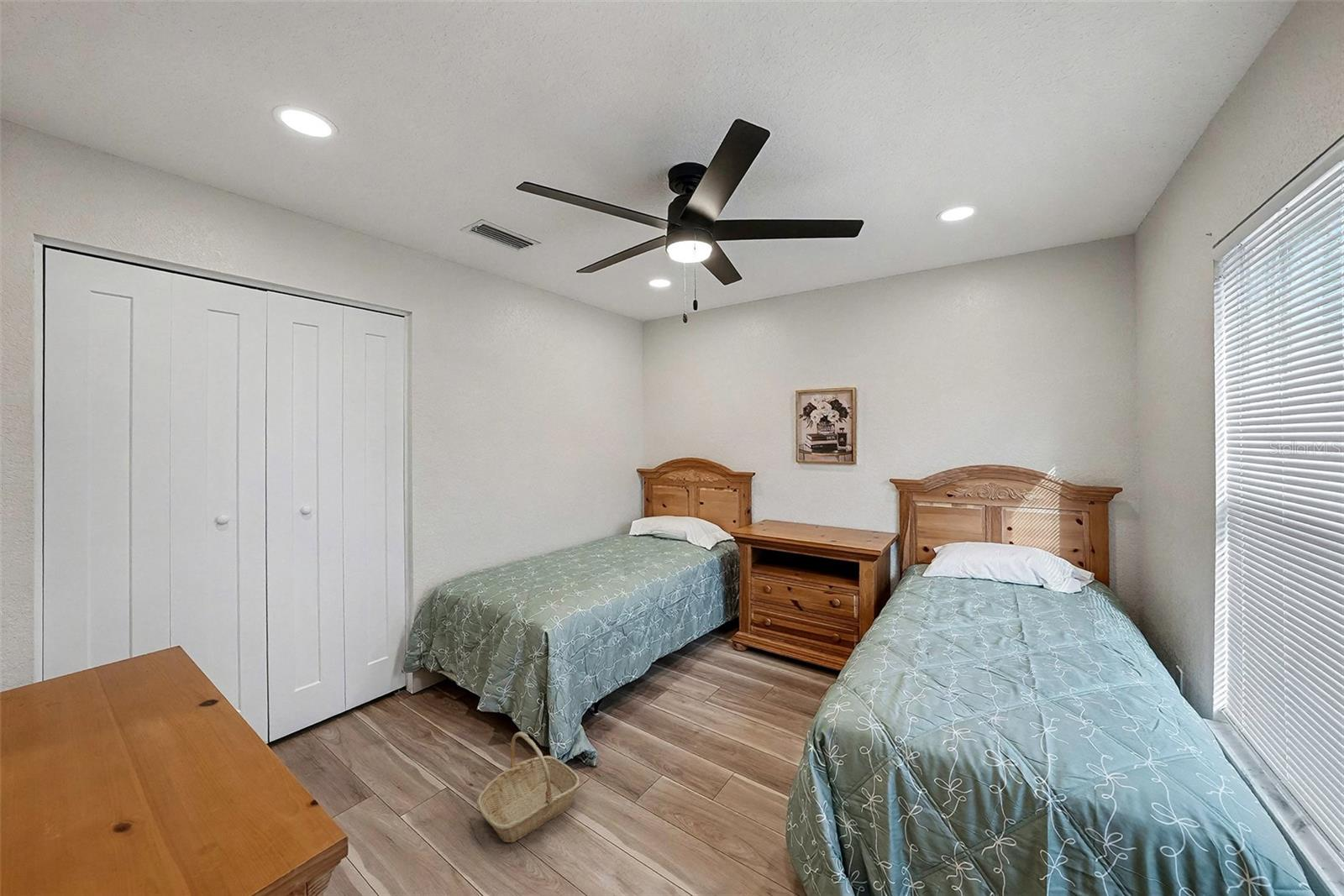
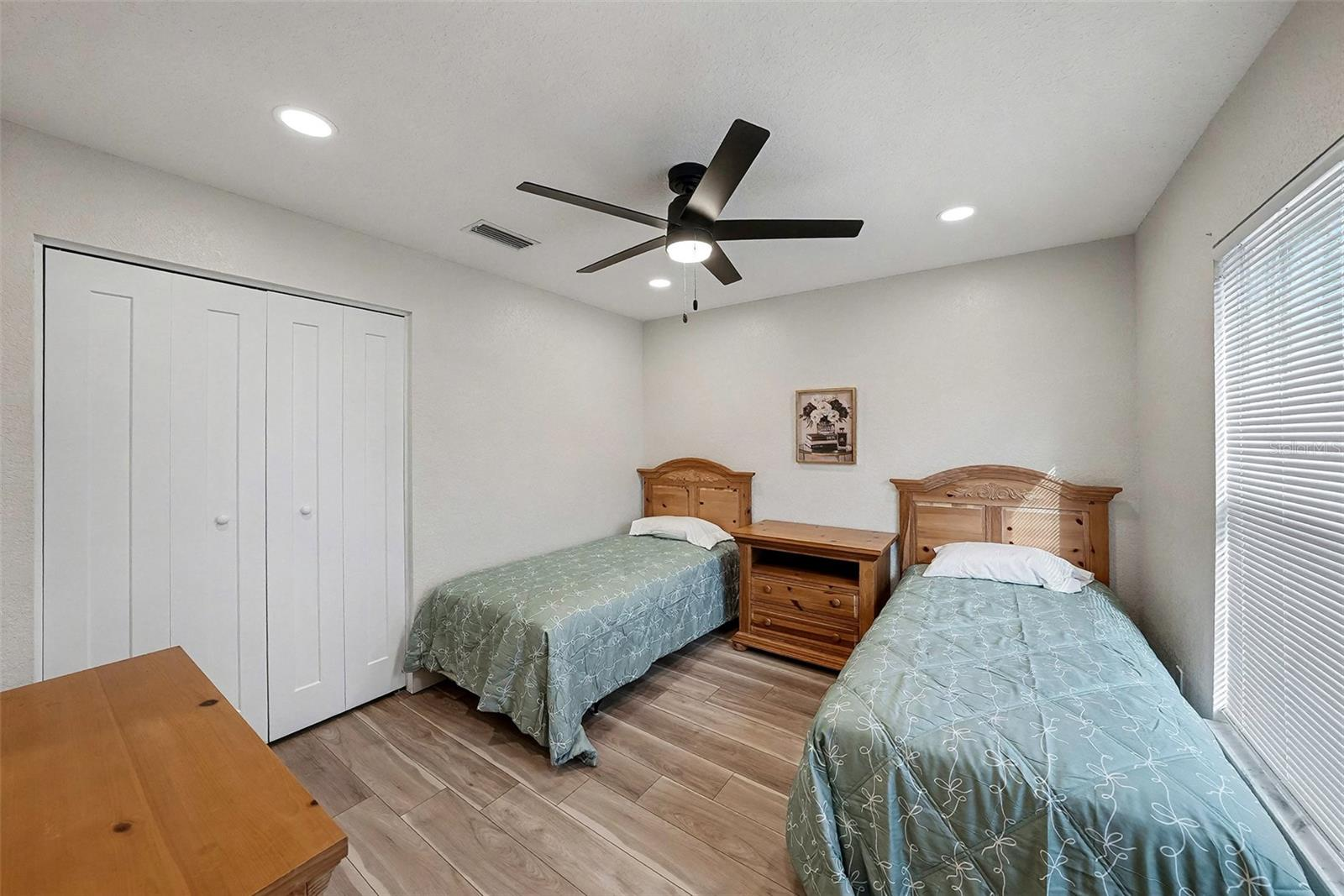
- basket [476,731,580,843]
